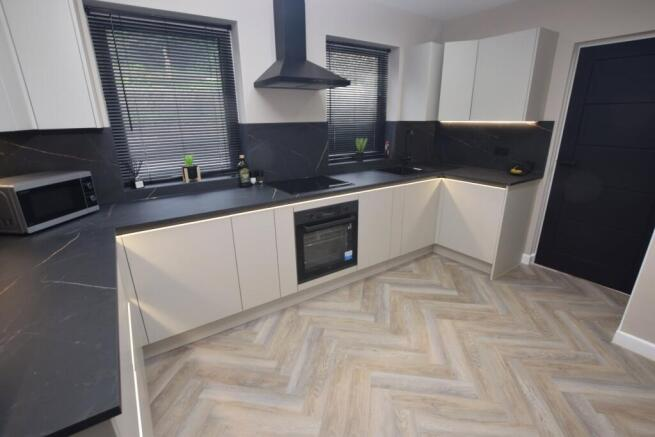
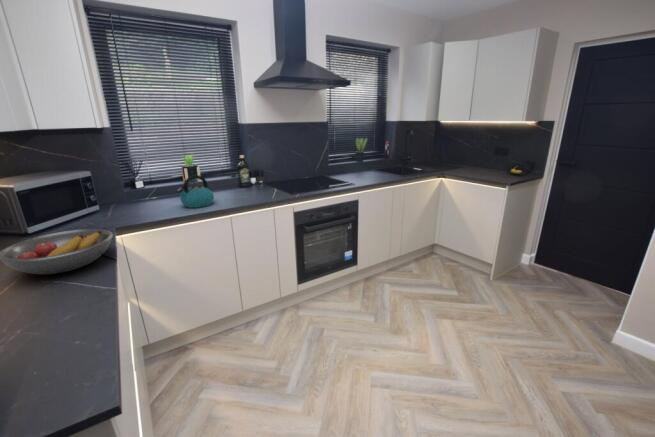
+ fruit bowl [0,228,114,275]
+ kettle [176,174,215,209]
